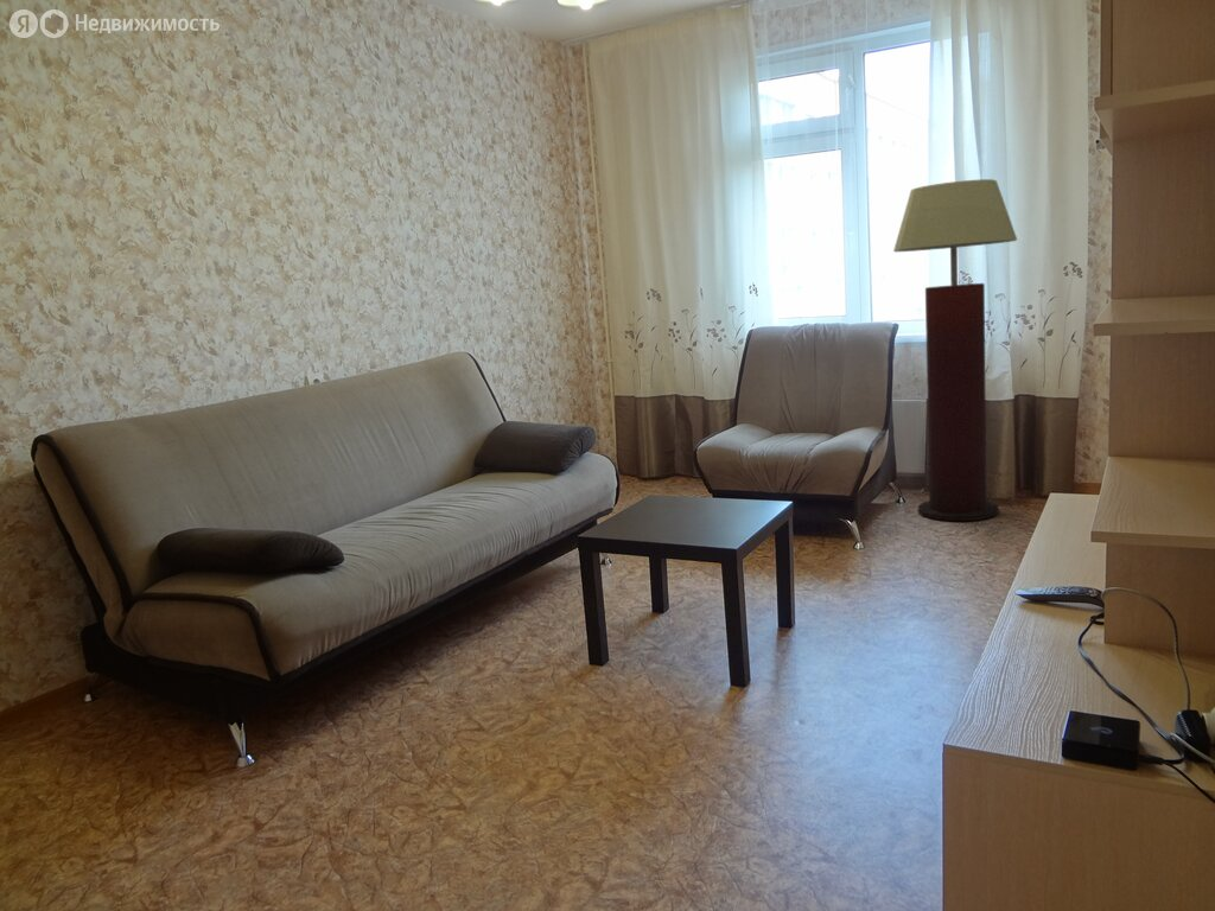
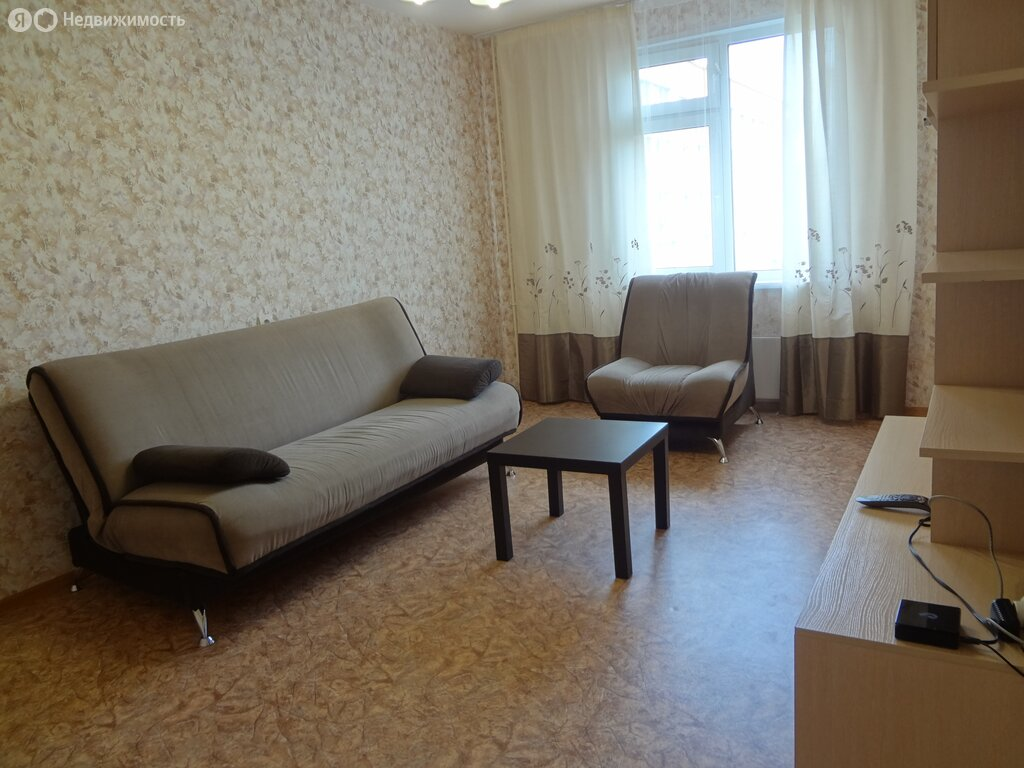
- floor lamp [892,178,1018,522]
